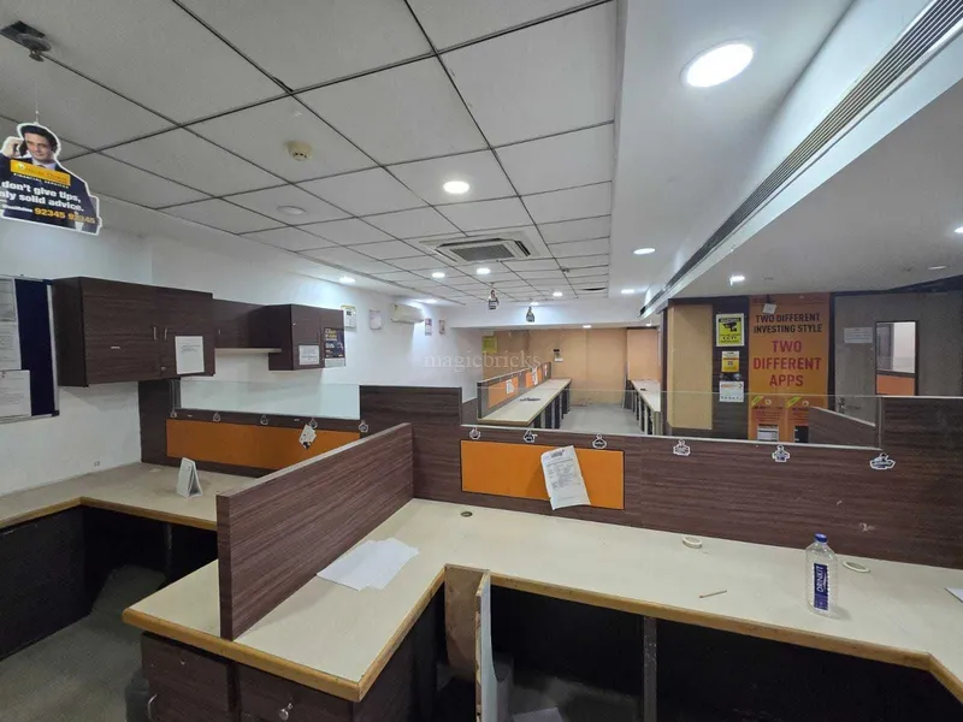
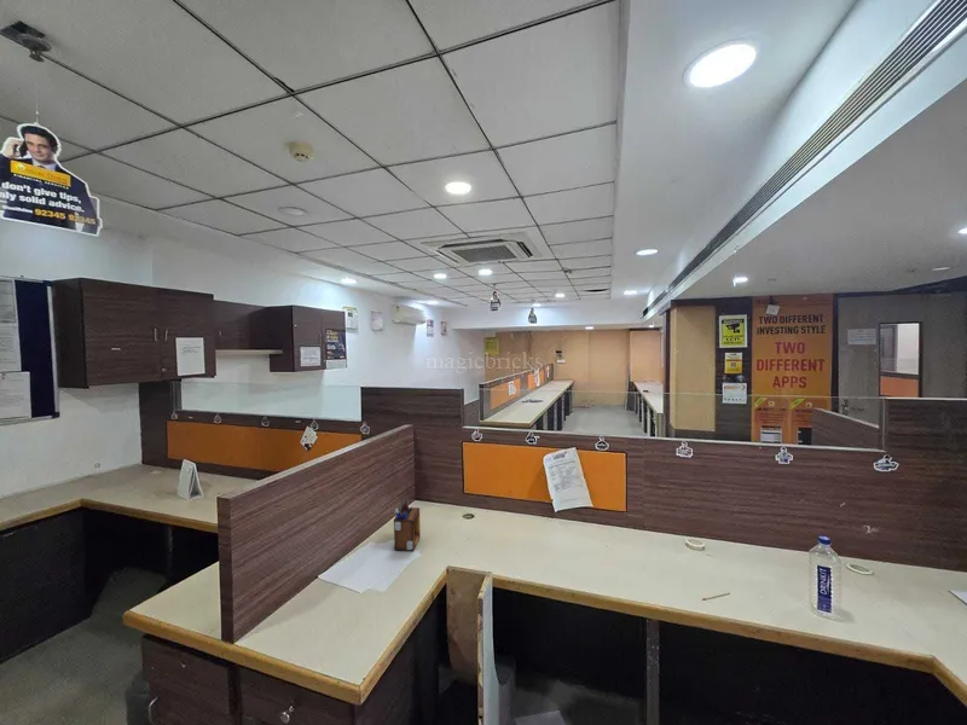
+ desk organizer [393,497,422,552]
